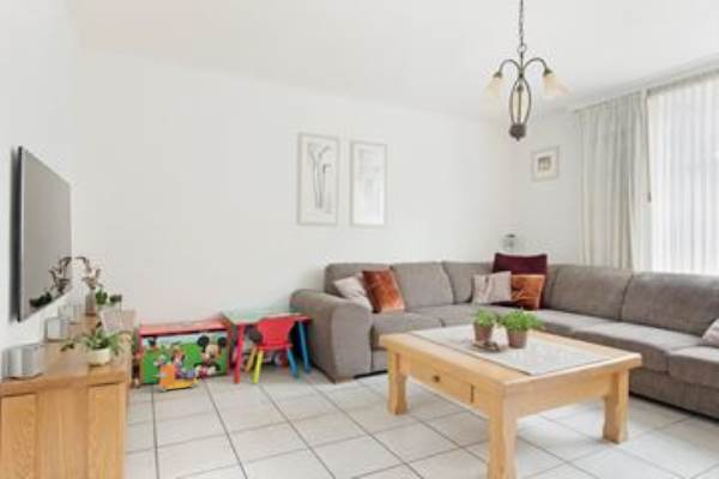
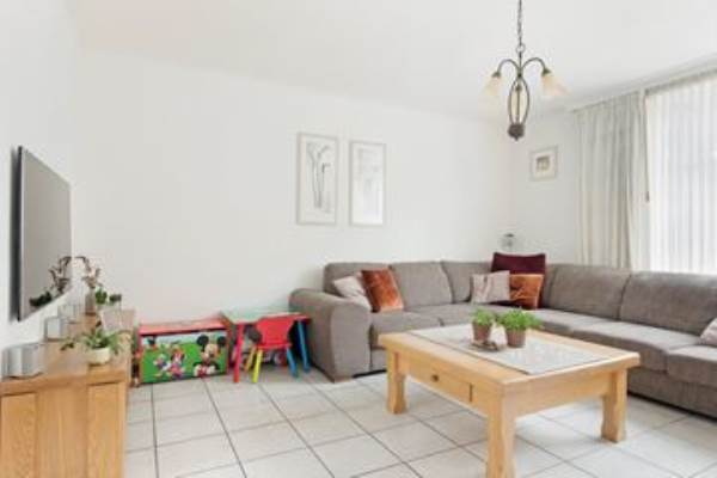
- toy truck [158,363,199,393]
